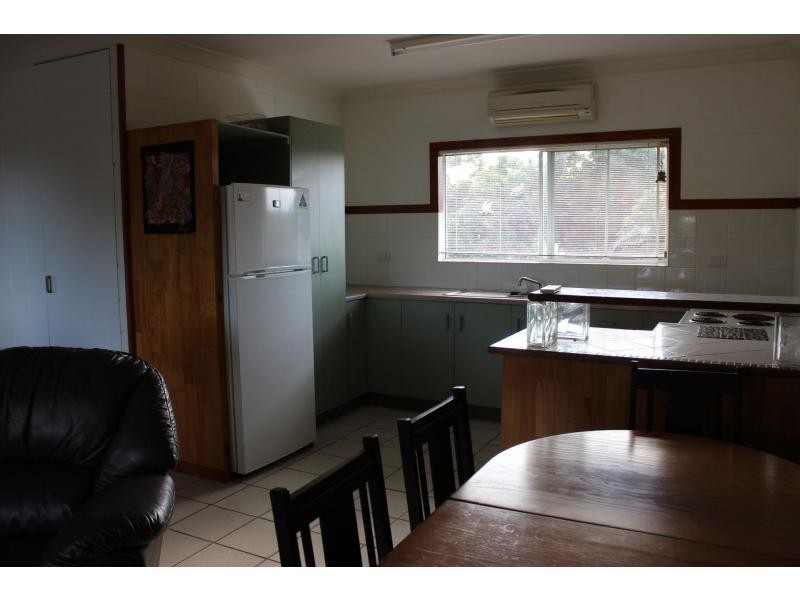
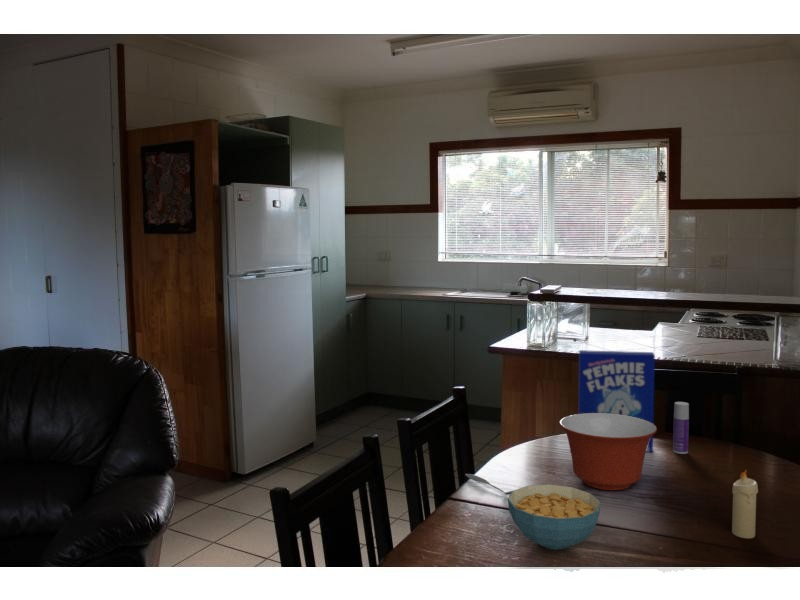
+ spoon [464,473,513,496]
+ mixing bowl [559,413,658,491]
+ cereal bowl [507,483,602,551]
+ cereal box [578,349,656,453]
+ candle [731,469,759,539]
+ bottle [672,401,690,455]
